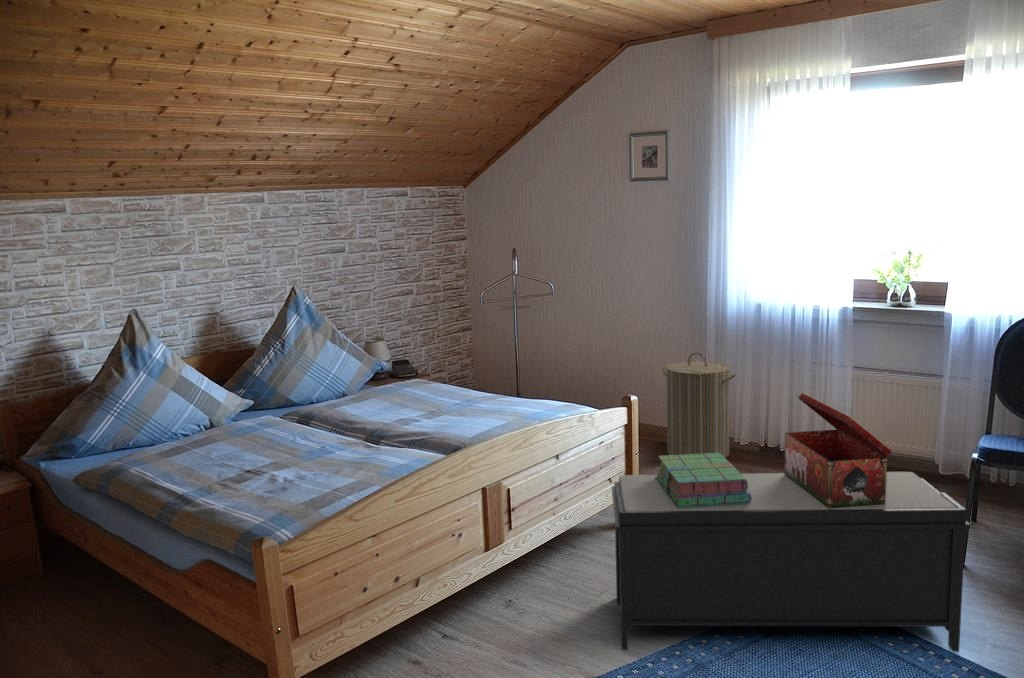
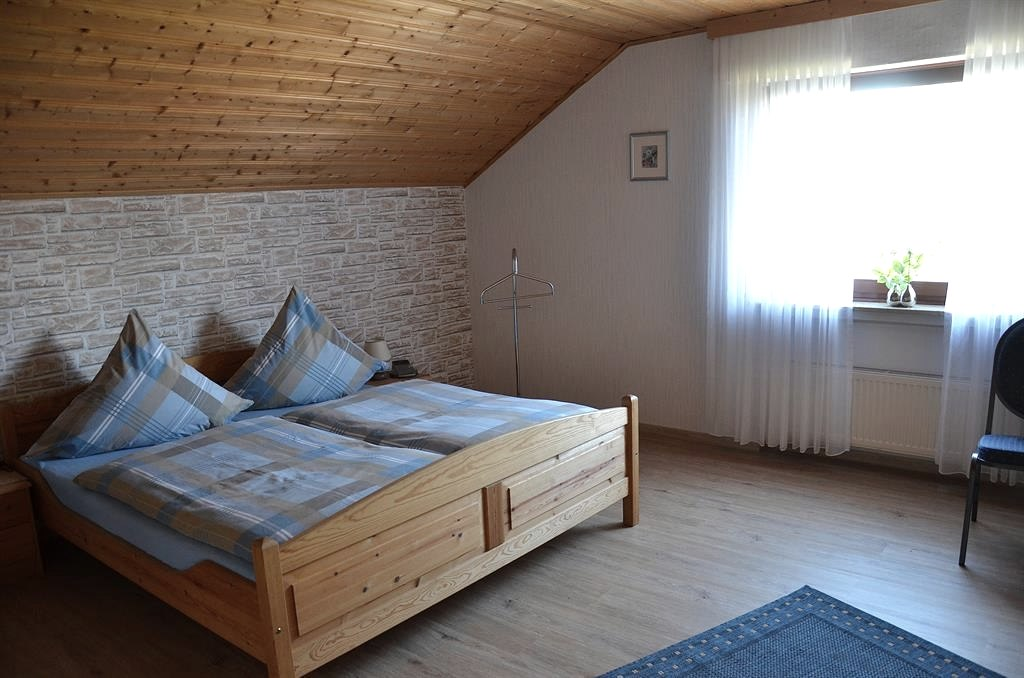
- decorative box [783,392,893,508]
- stack of books [654,453,751,508]
- laundry hamper [661,352,737,459]
- bench [611,471,971,653]
